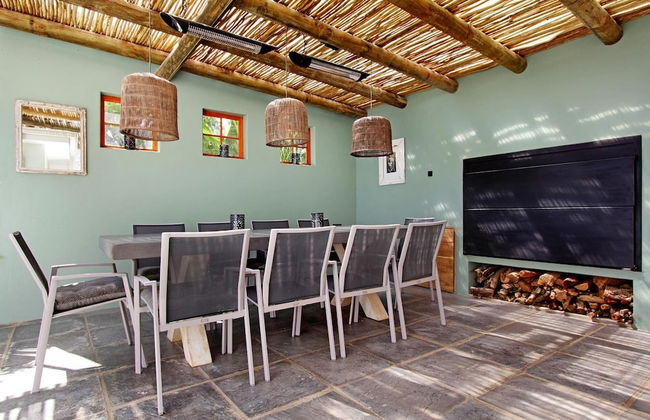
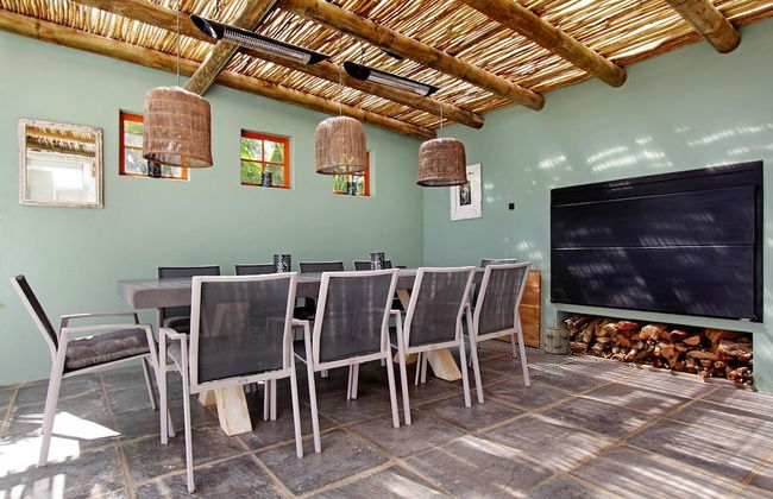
+ basket [542,318,572,359]
